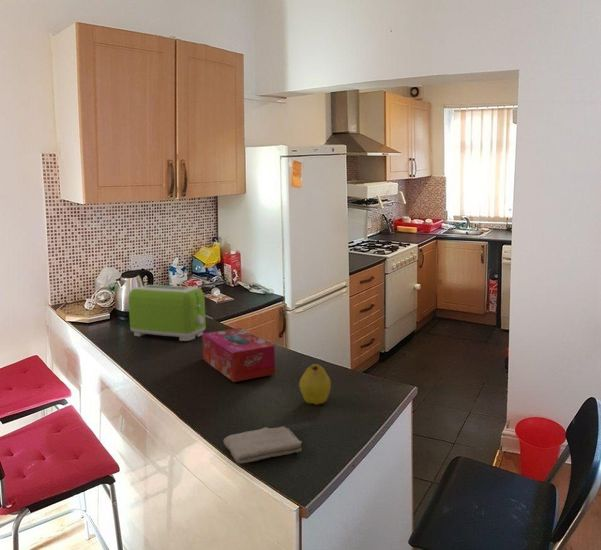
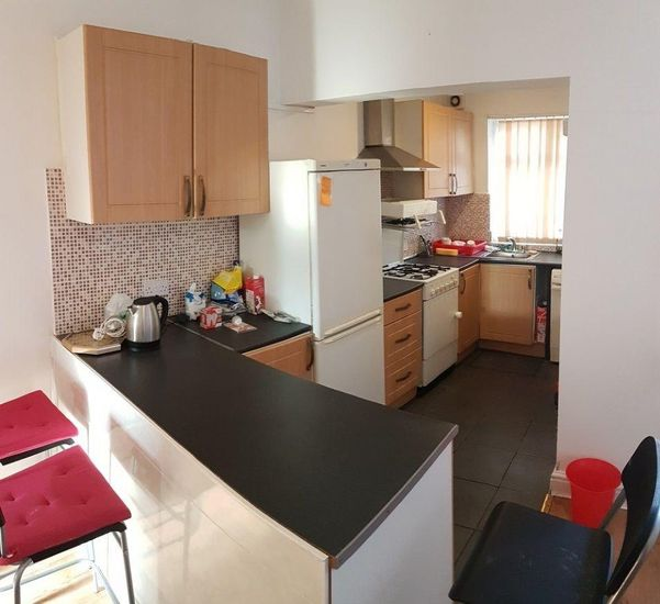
- washcloth [222,426,303,464]
- fruit [298,363,332,406]
- toaster [128,284,207,342]
- tissue box [201,327,276,383]
